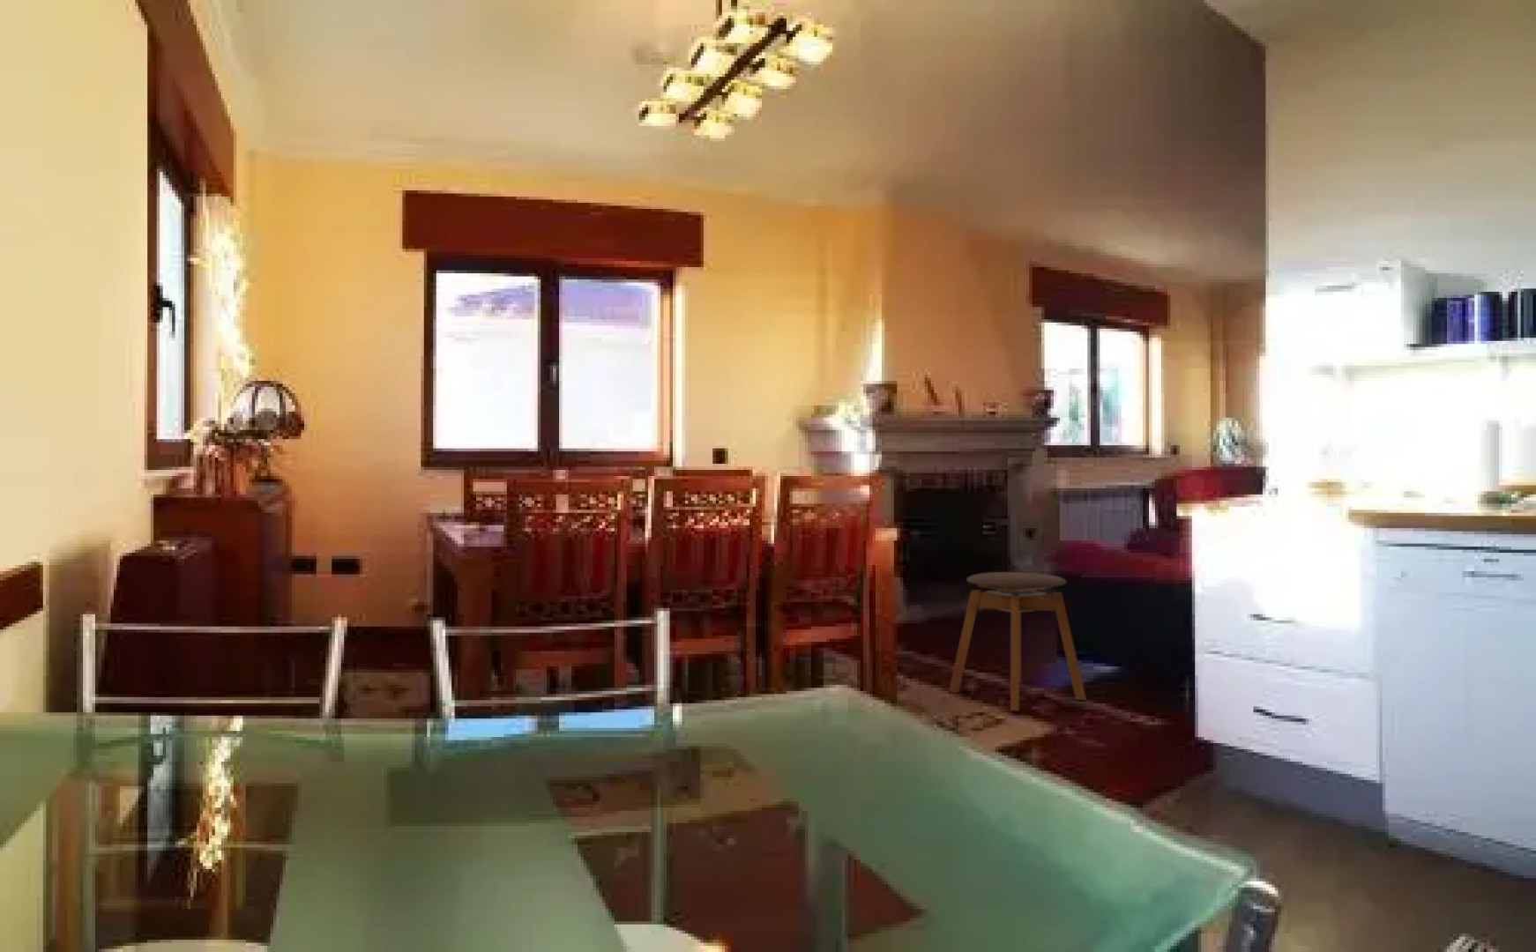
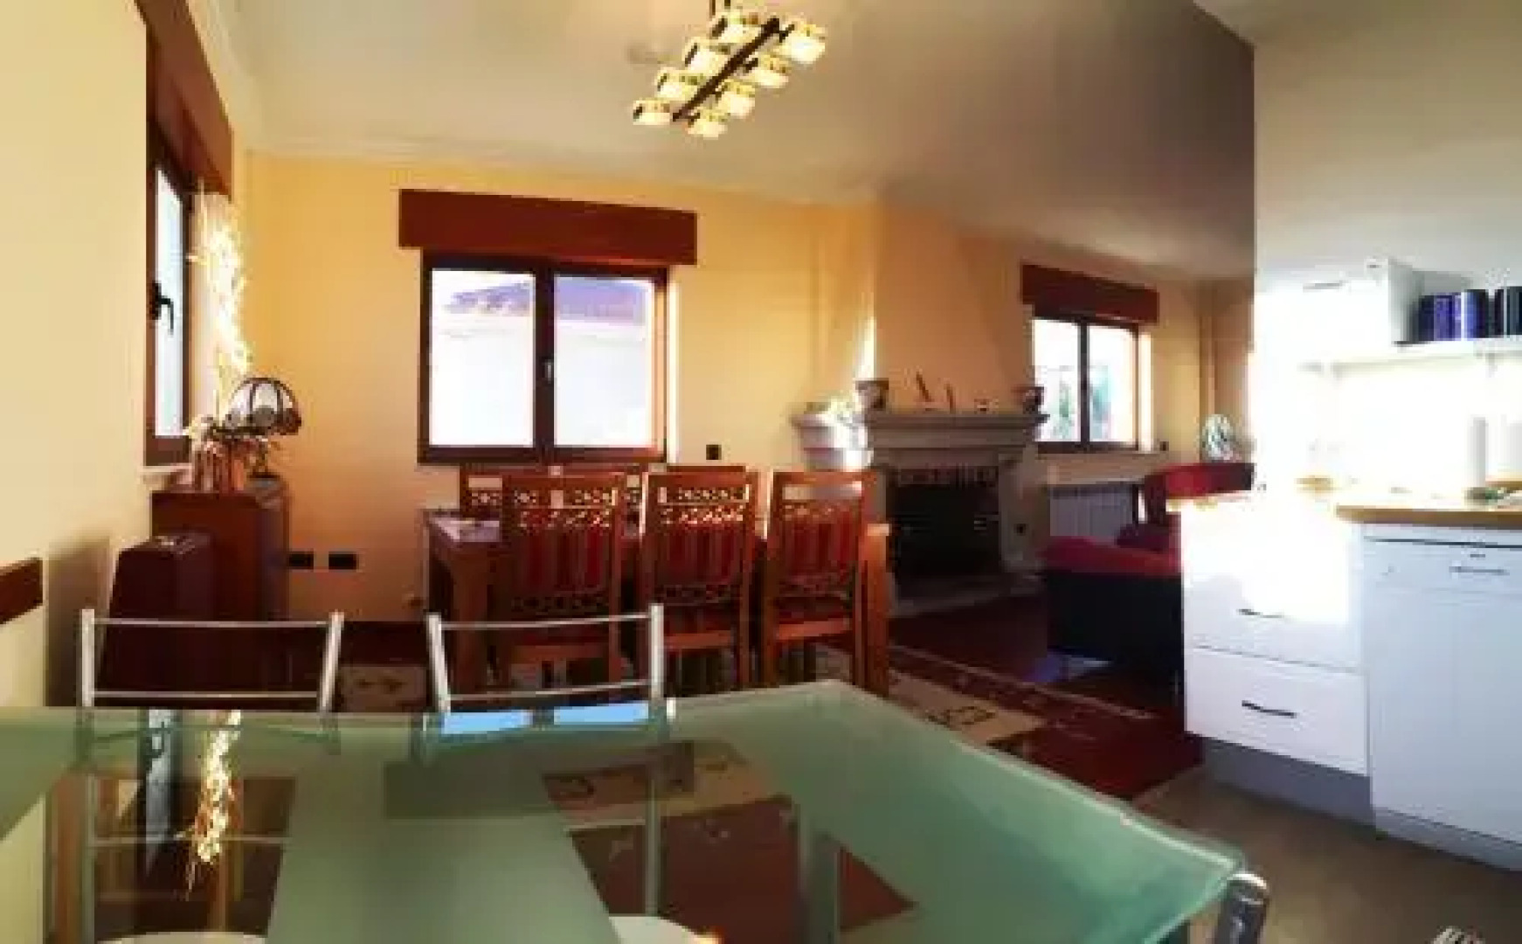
- stool [948,571,1087,712]
